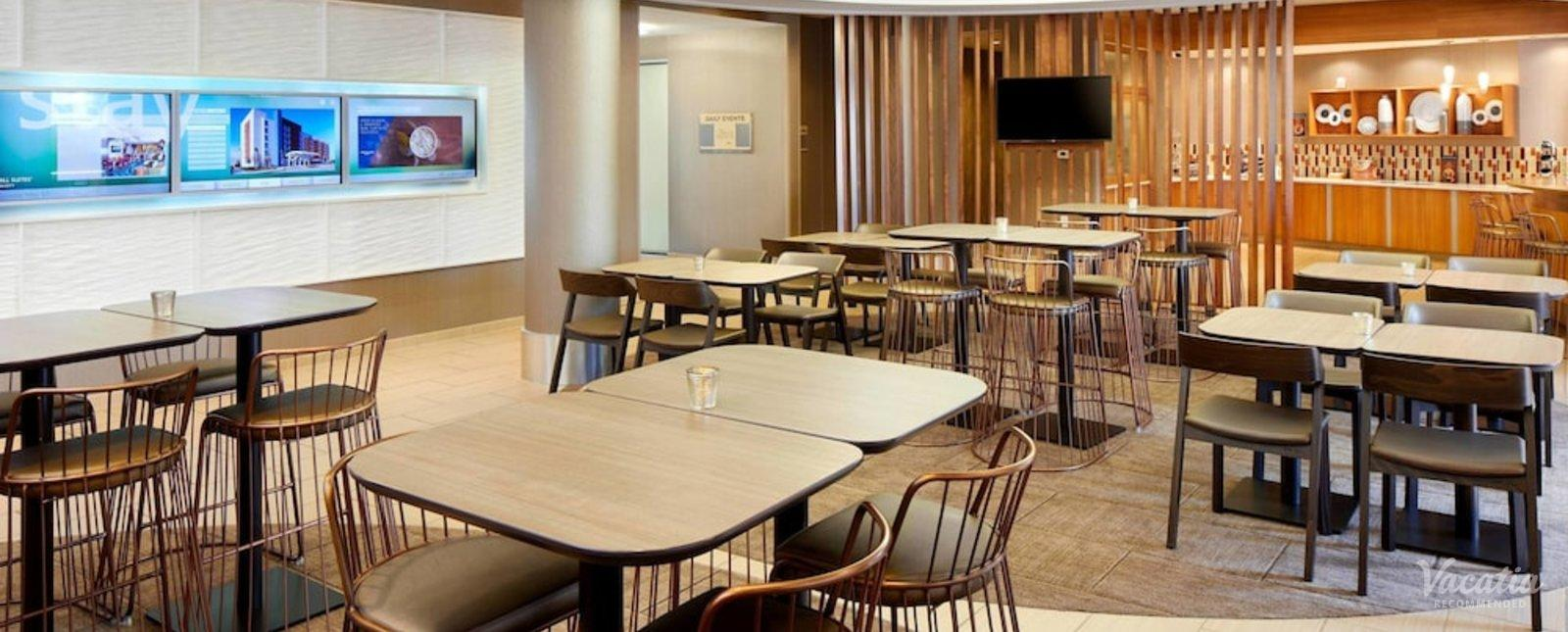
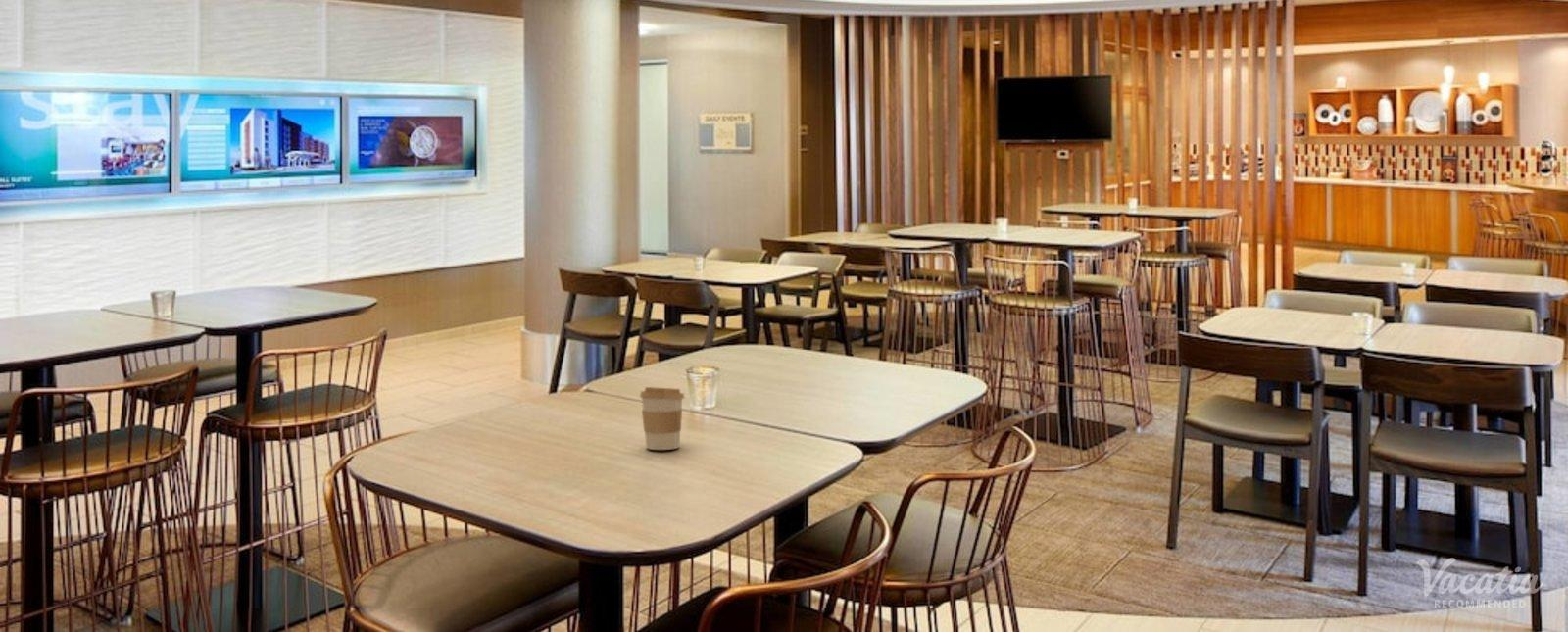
+ coffee cup [639,386,685,451]
